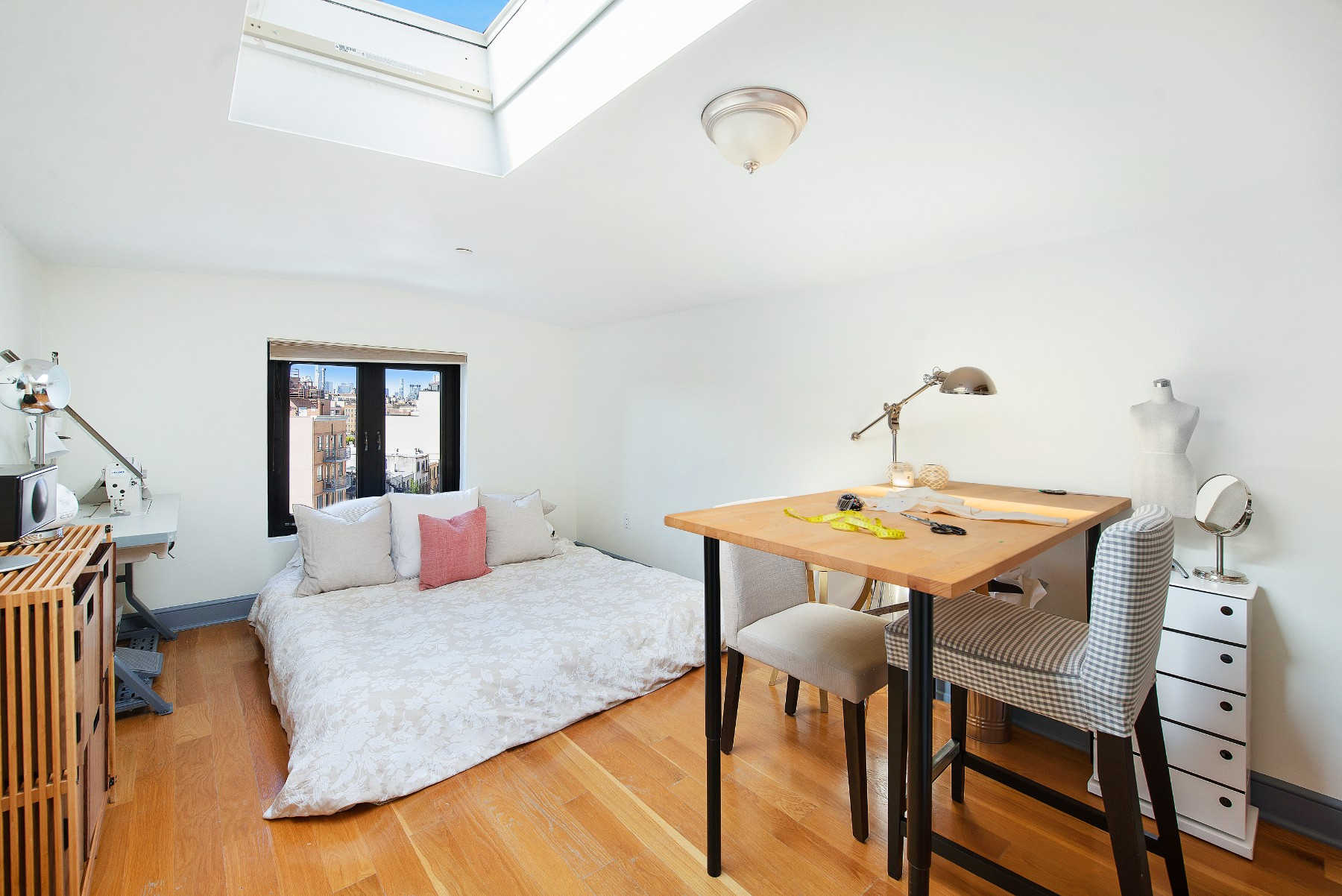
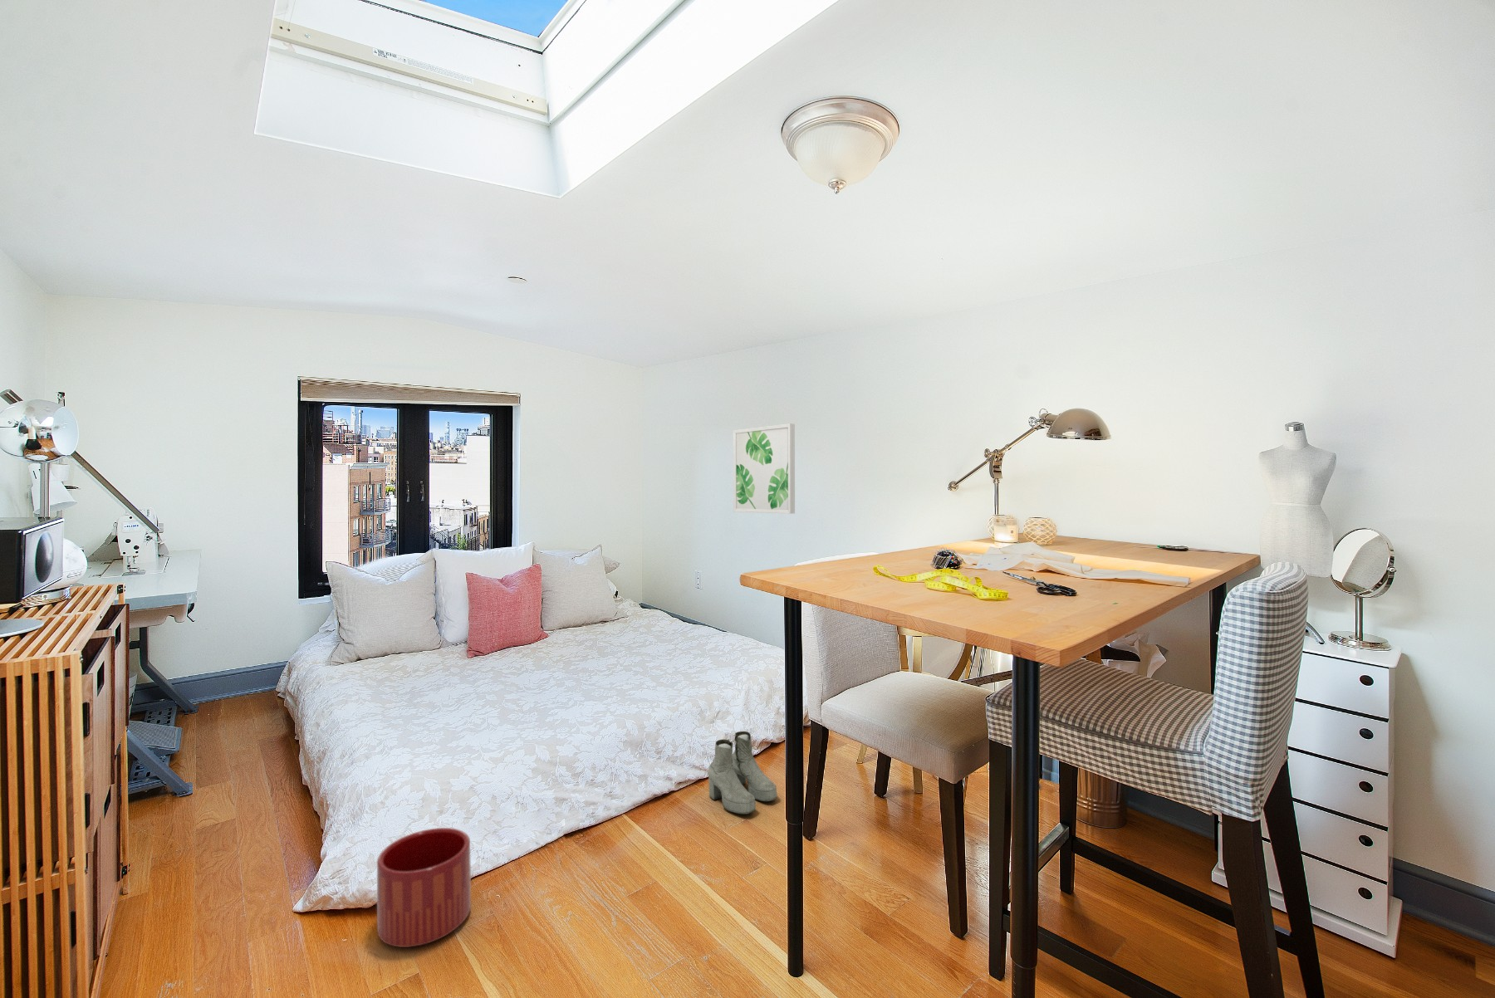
+ boots [707,731,778,815]
+ wall art [733,422,795,515]
+ planter [377,826,471,948]
